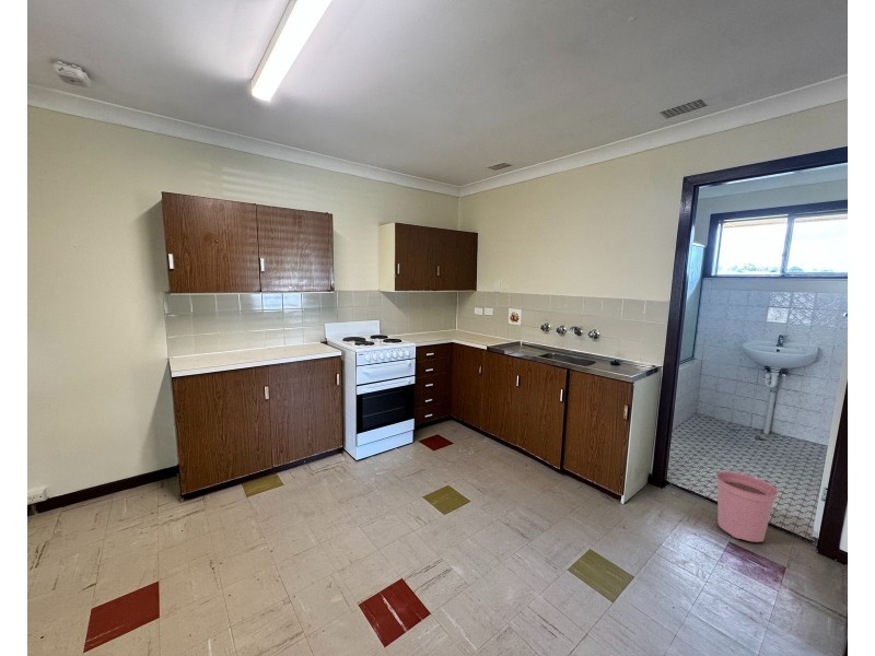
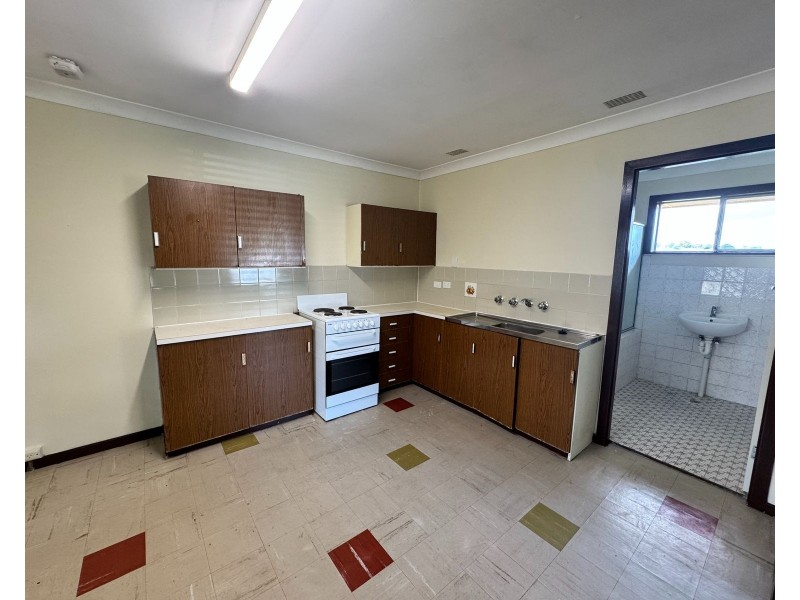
- plant pot [715,470,779,543]
